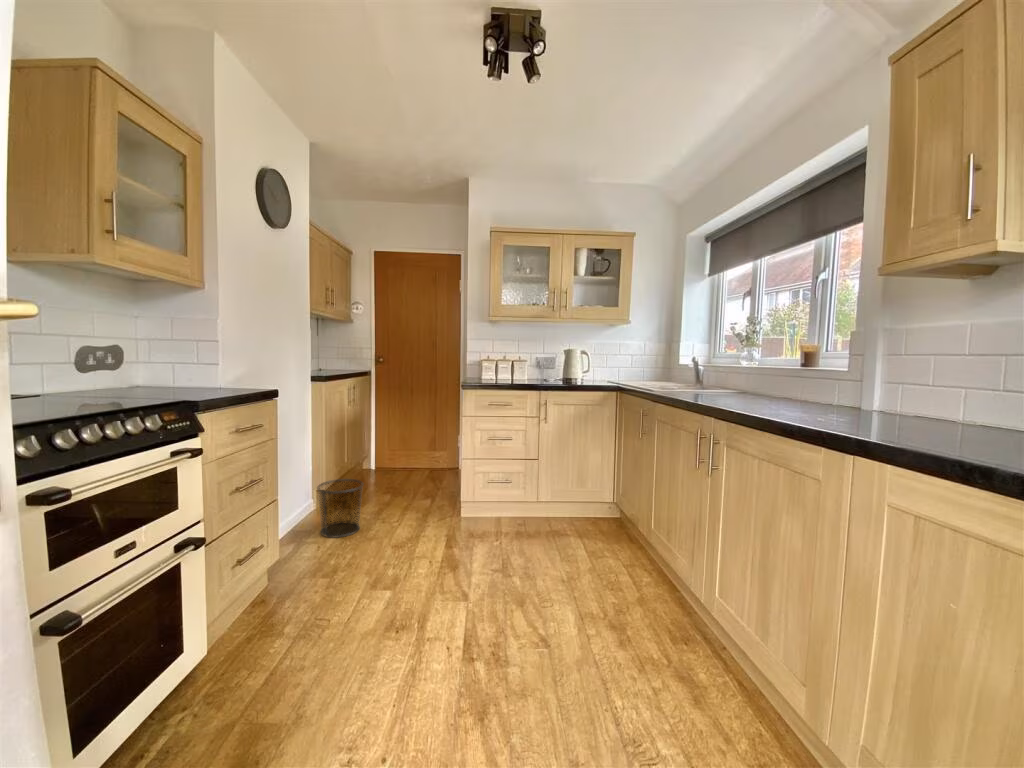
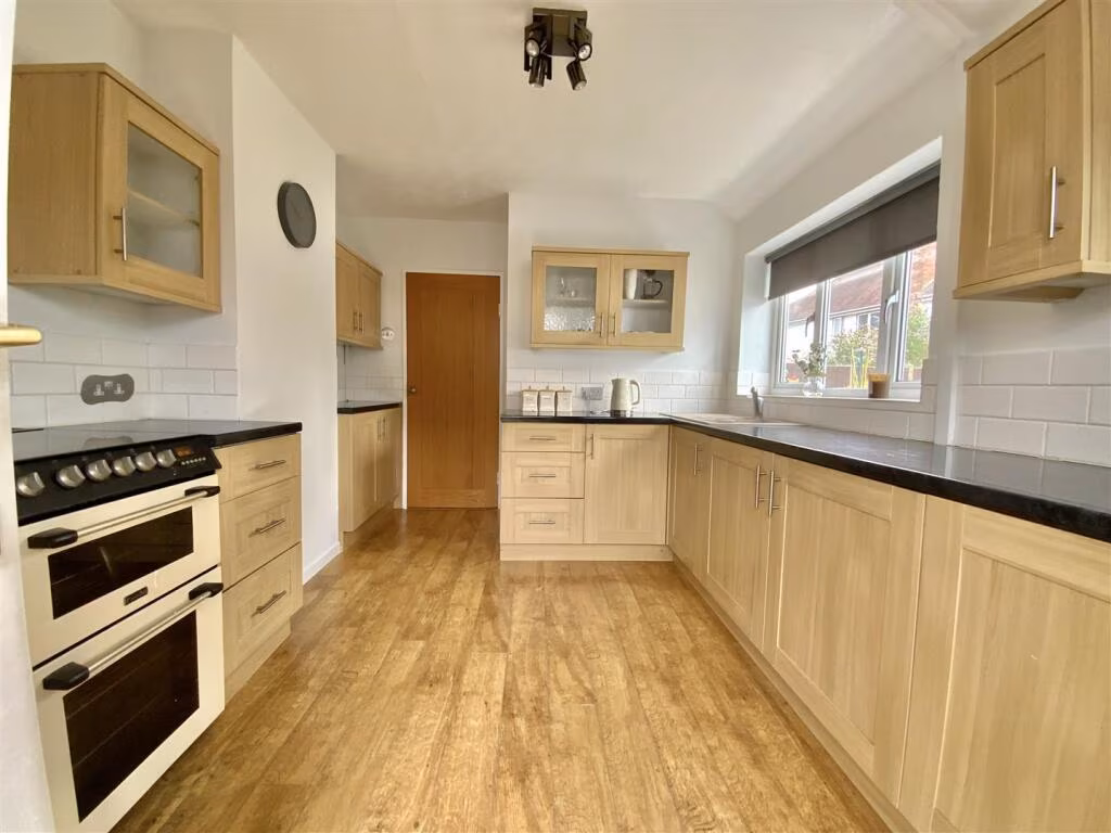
- waste bin [316,478,365,539]
